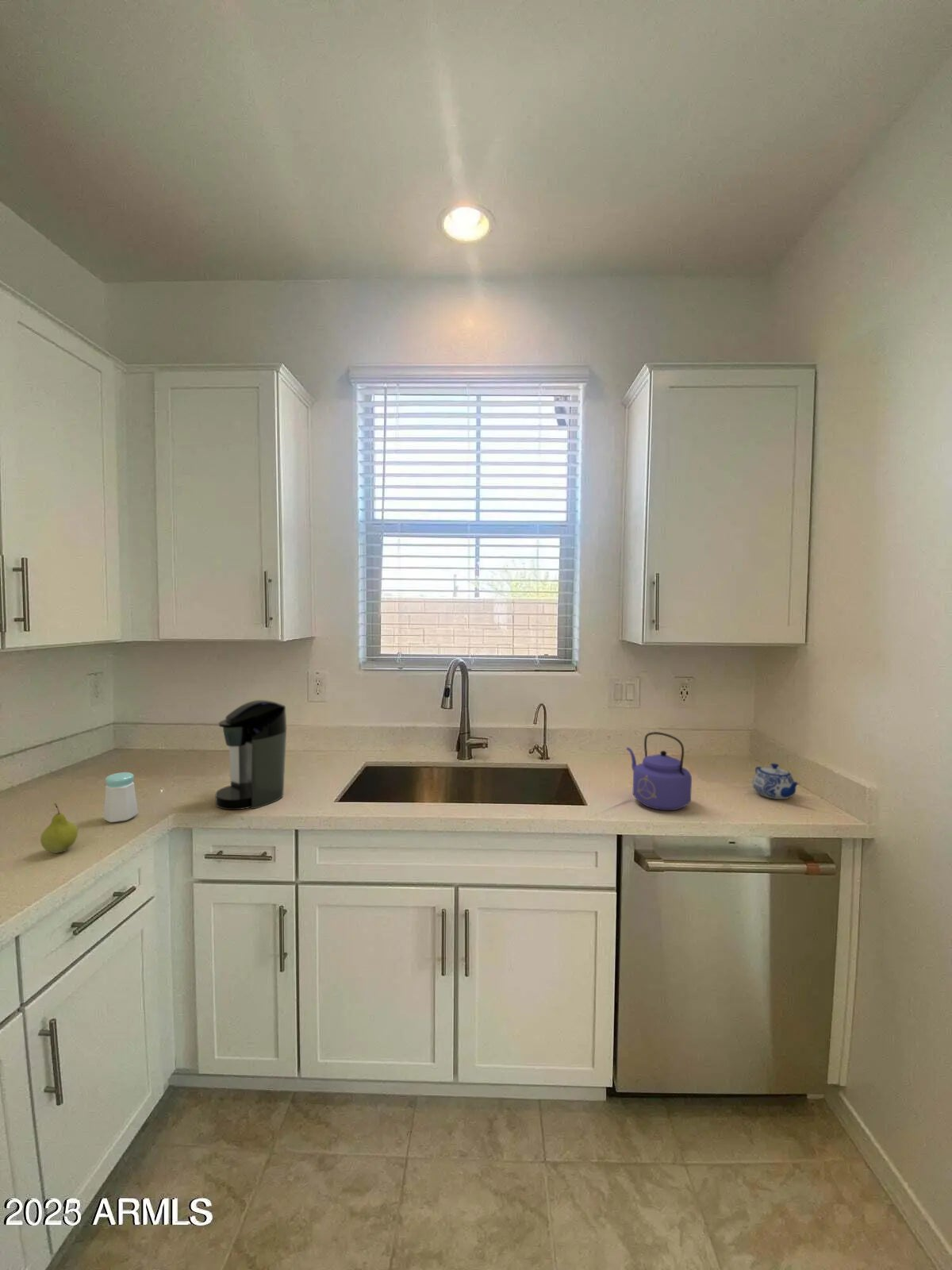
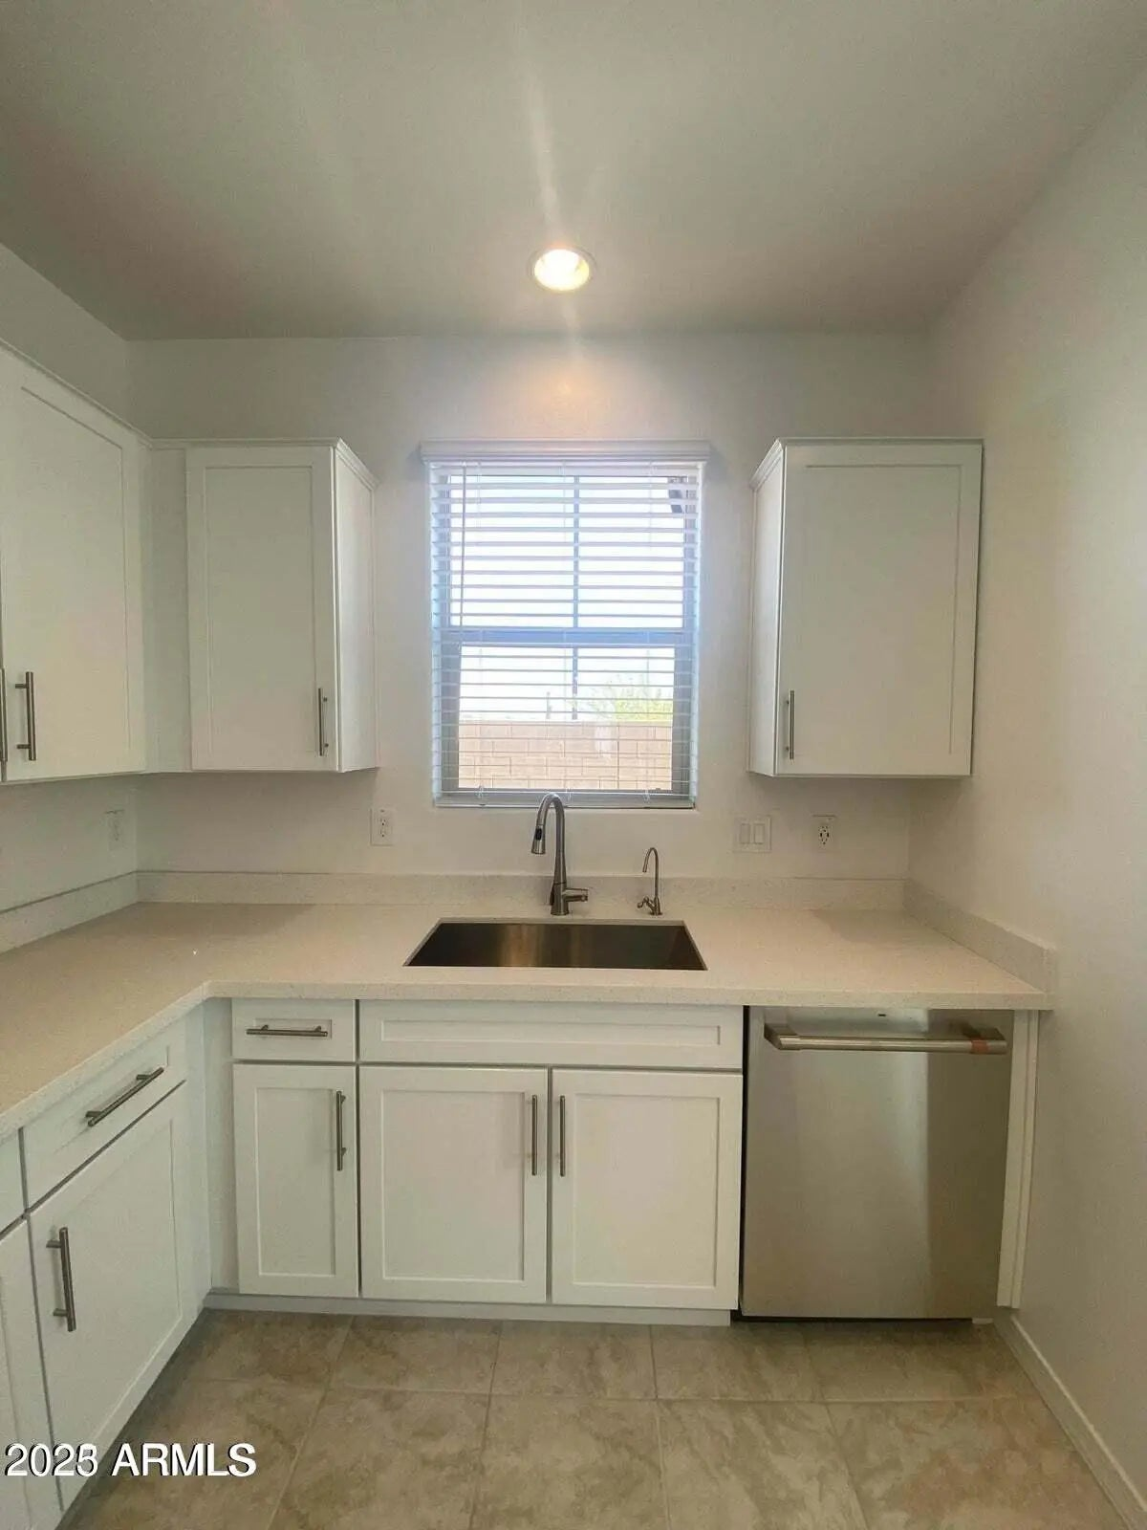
- teapot [751,763,800,800]
- salt shaker [102,772,139,823]
- fruit [40,802,79,854]
- kettle [626,731,693,811]
- coffee maker [215,699,288,810]
